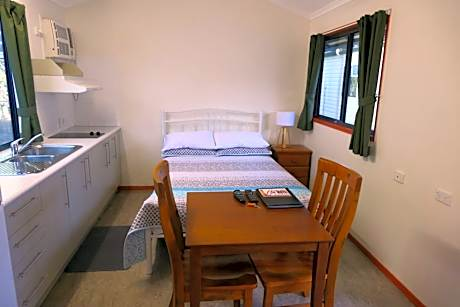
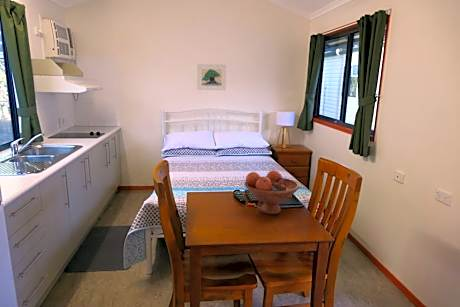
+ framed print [196,63,227,91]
+ fruit bowl [243,169,300,215]
